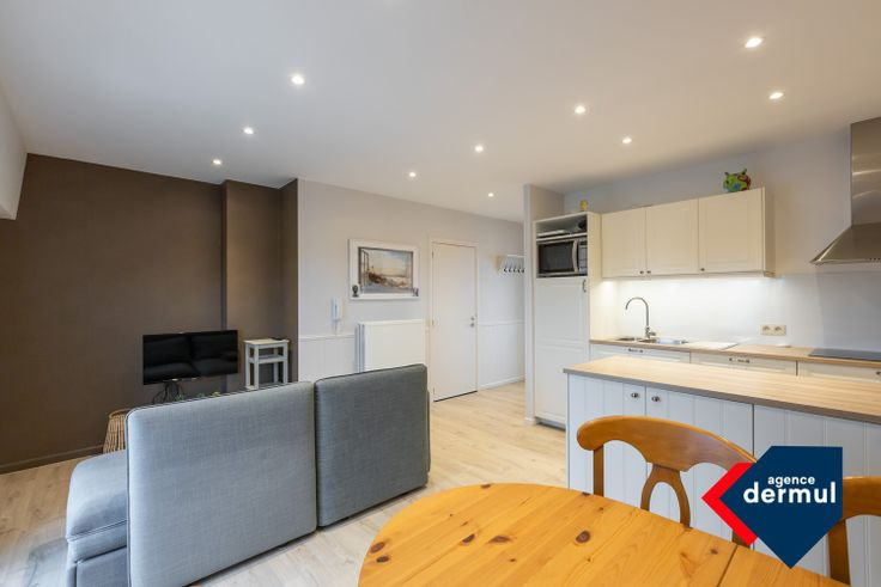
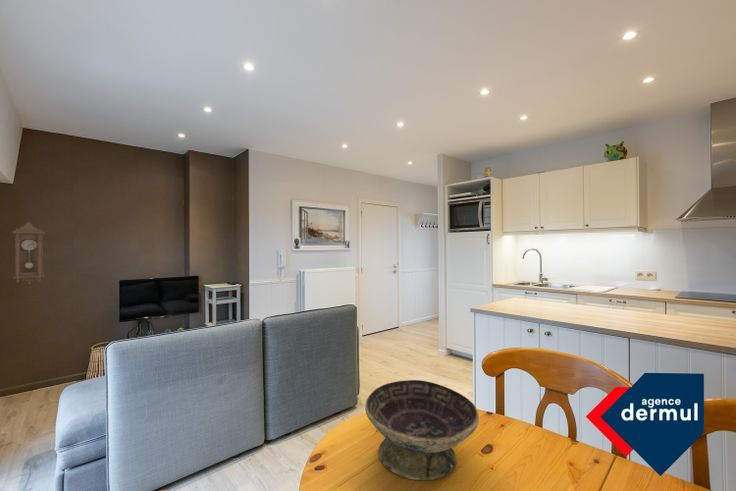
+ decorative bowl [364,379,480,482]
+ pendulum clock [11,221,46,286]
